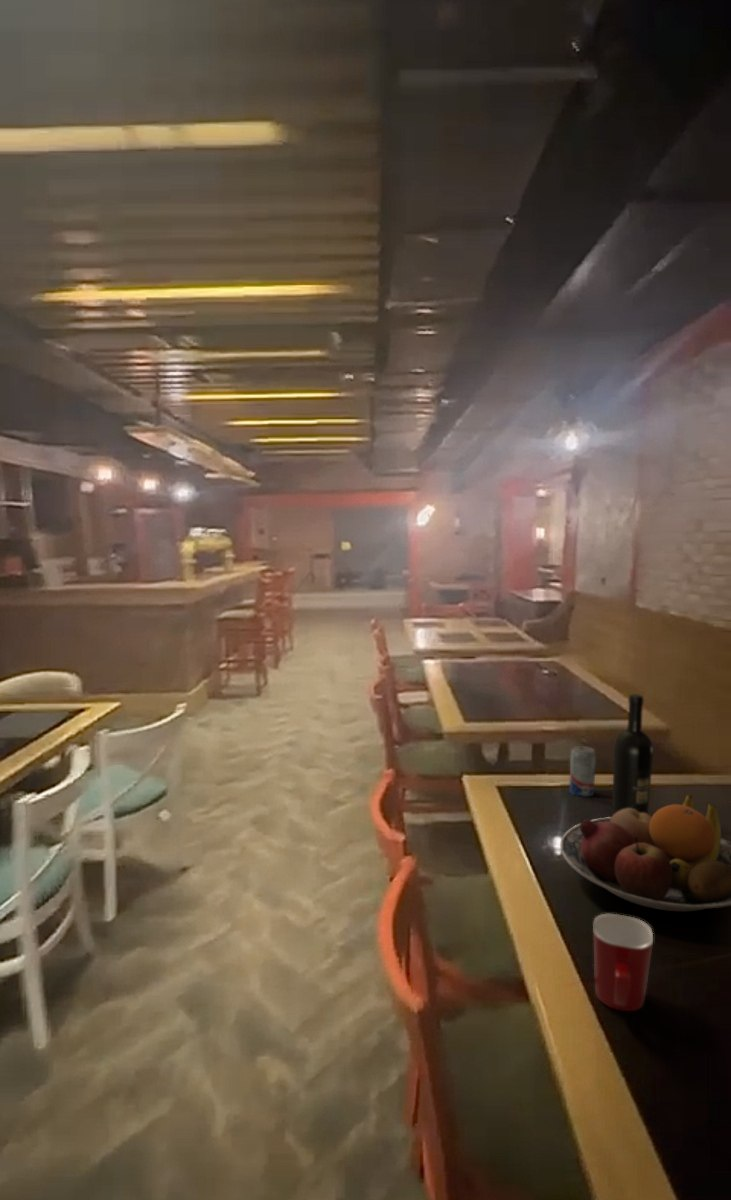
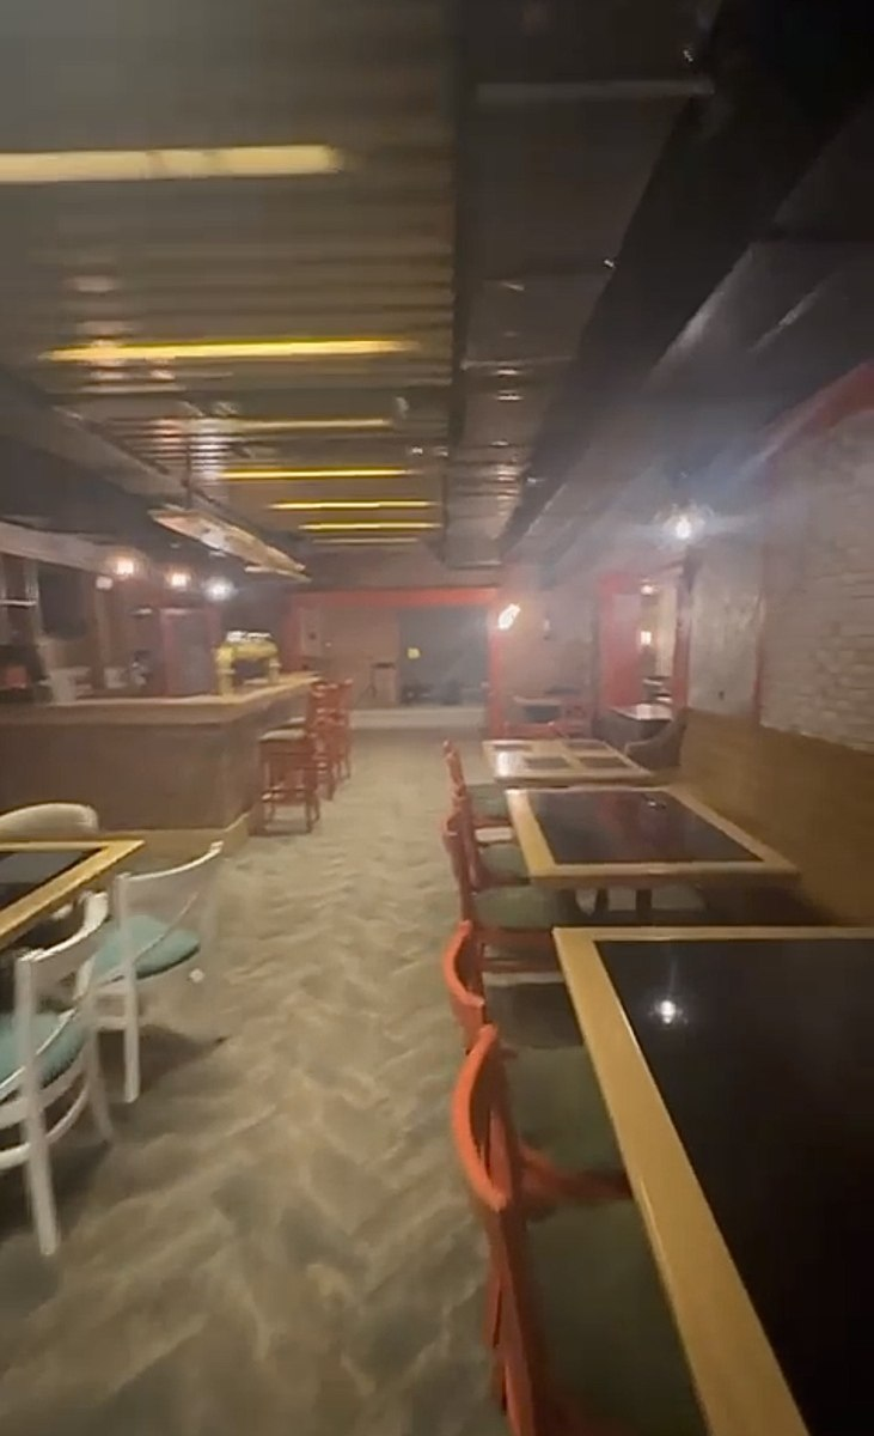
- beverage can [568,745,597,798]
- wine bottle [611,693,654,817]
- mug [593,913,654,1012]
- fruit bowl [559,793,731,912]
